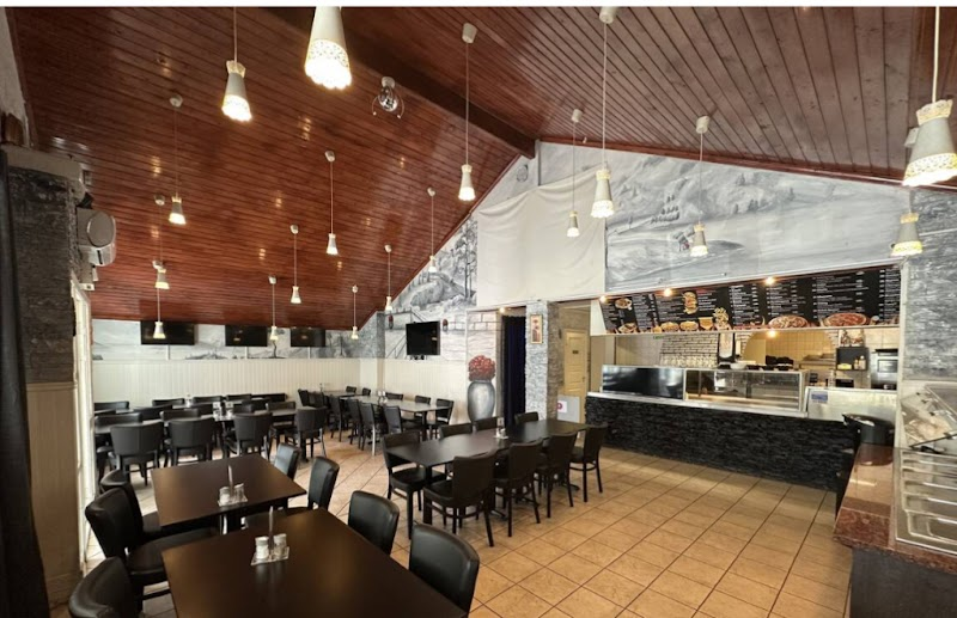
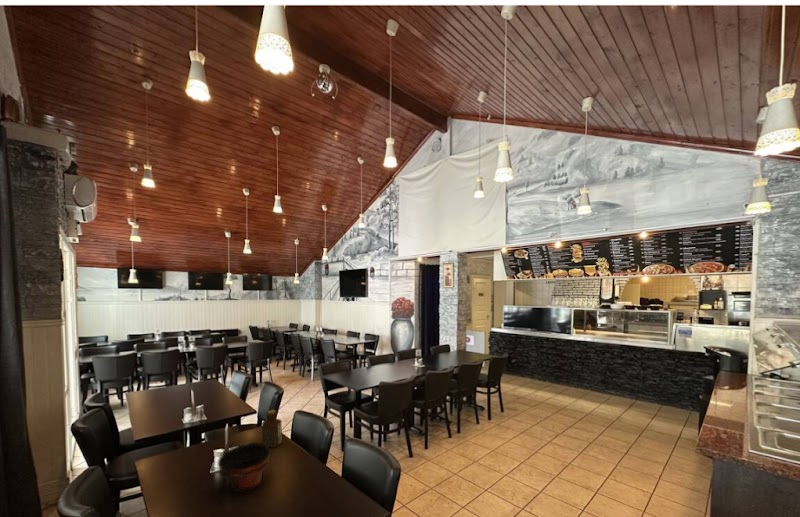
+ bottle [261,409,283,449]
+ bowl [216,441,273,494]
